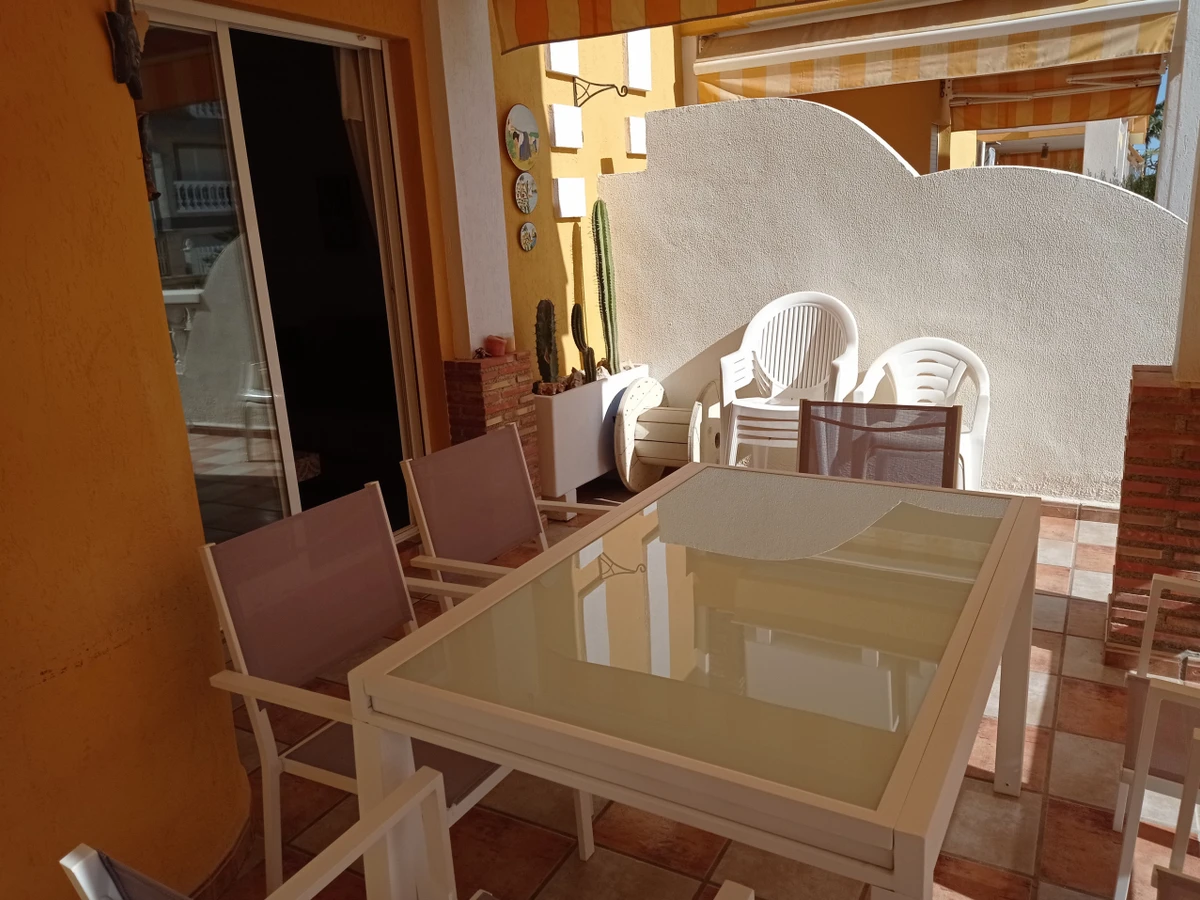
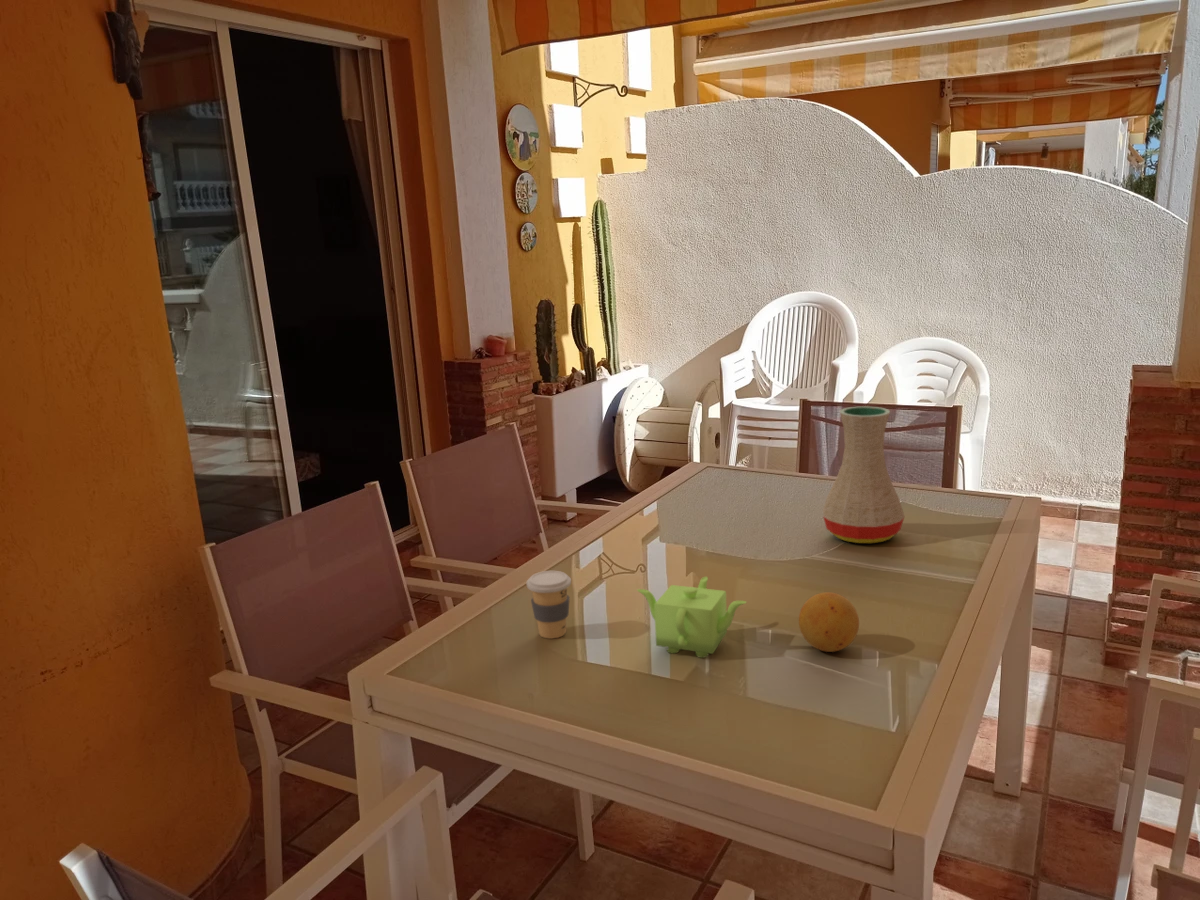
+ coffee cup [526,570,572,639]
+ vase [822,405,905,544]
+ fruit [798,591,860,653]
+ teapot [636,576,748,659]
